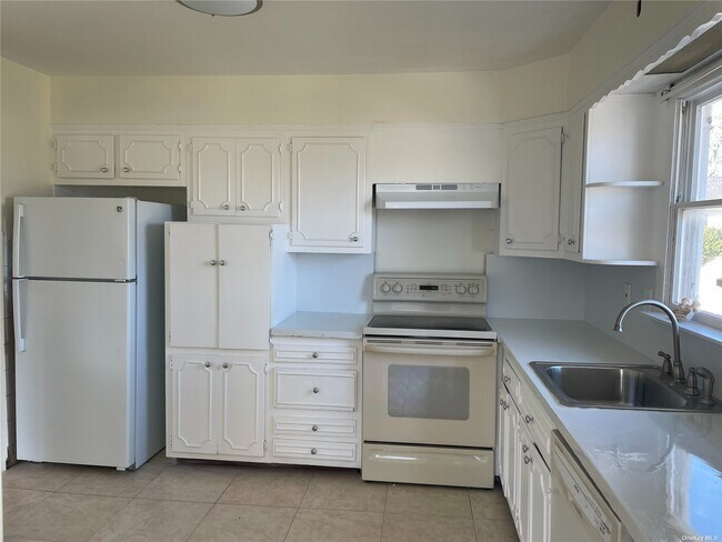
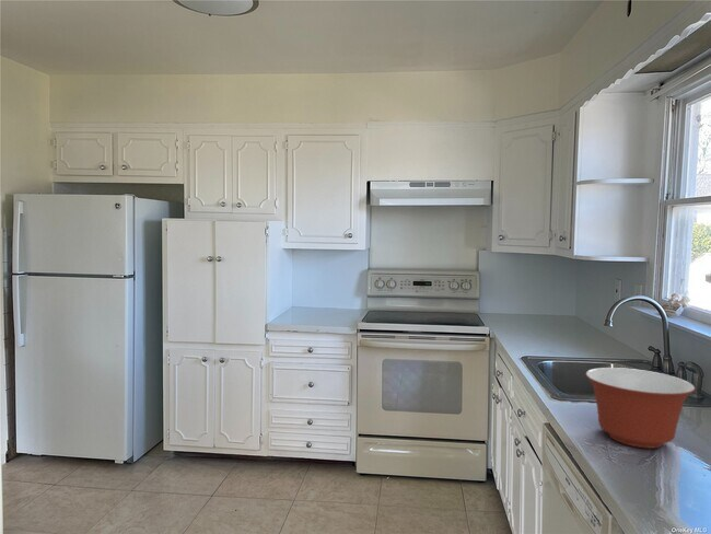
+ mixing bowl [584,367,697,450]
